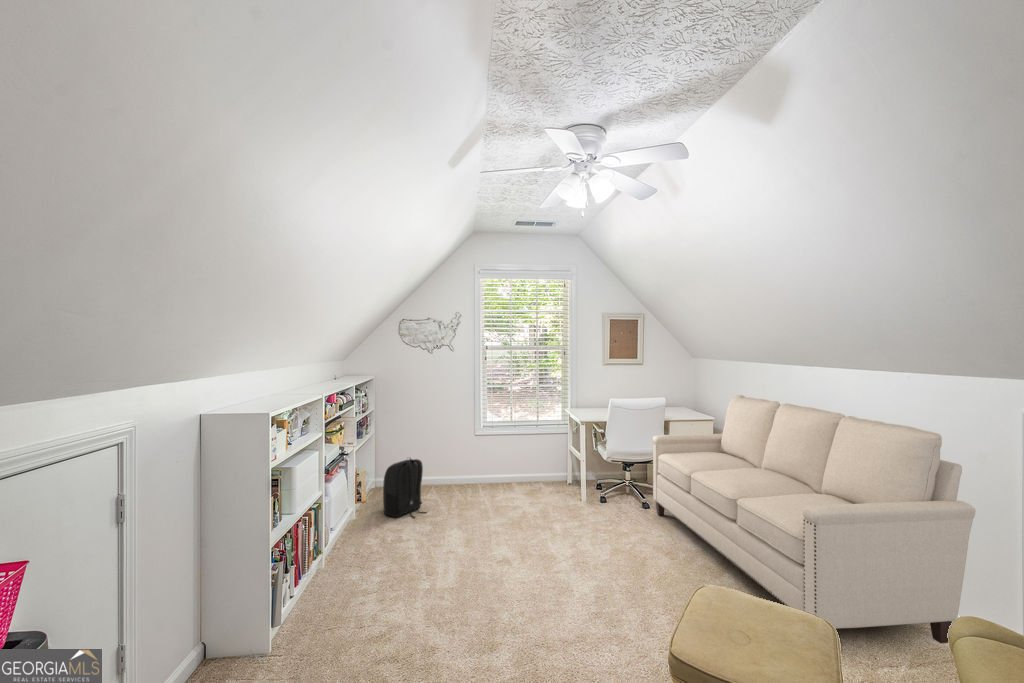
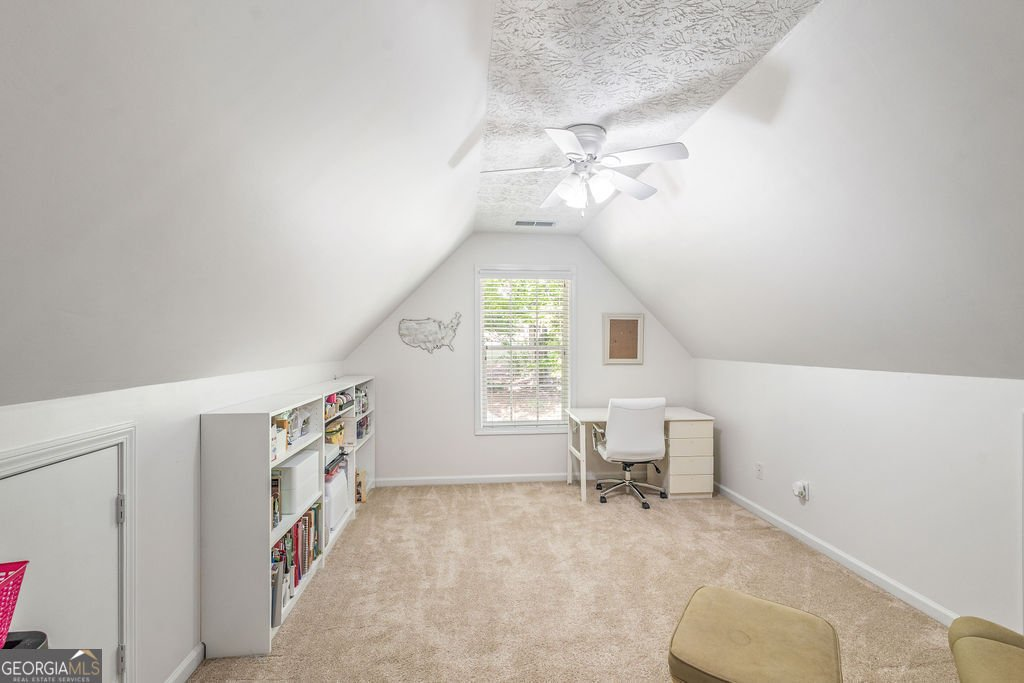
- sofa [651,394,977,644]
- backpack [382,456,428,519]
